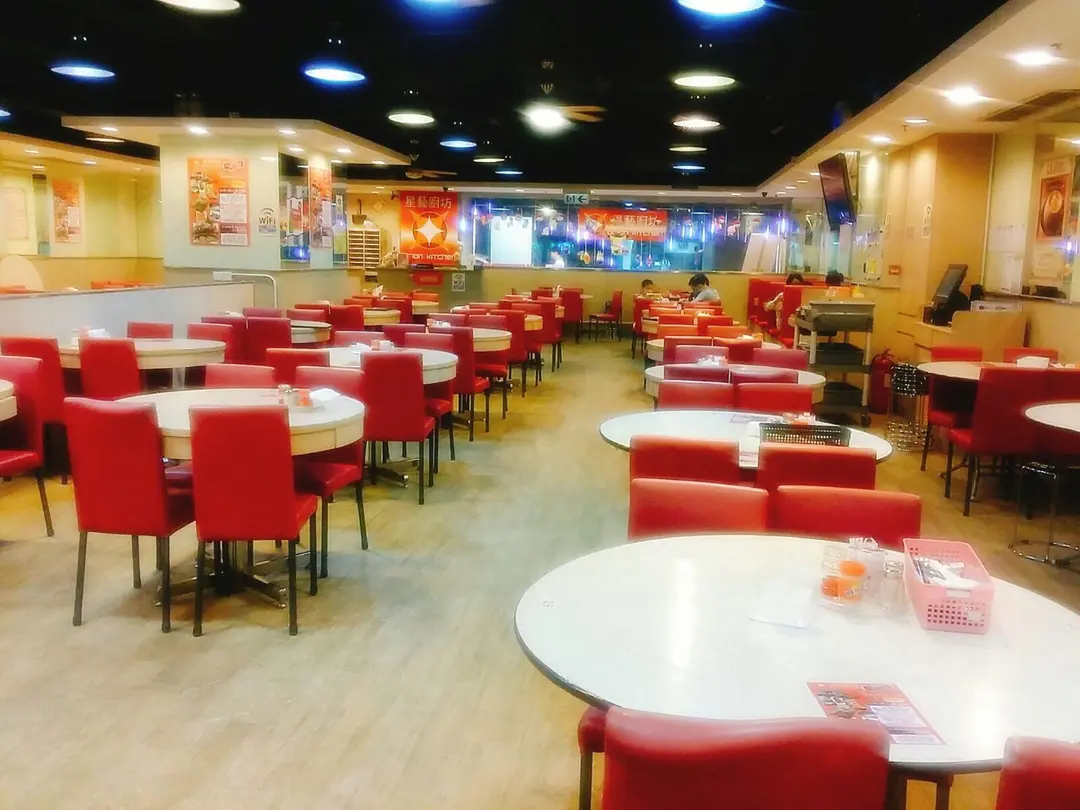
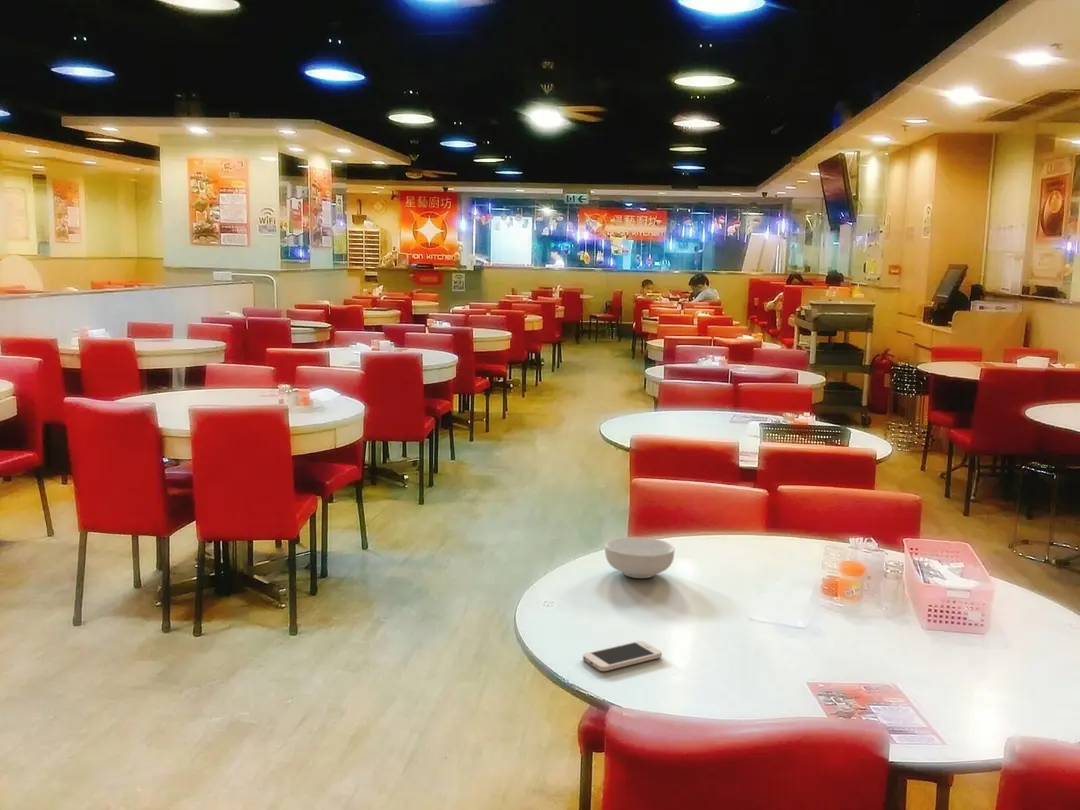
+ smartphone [582,640,663,672]
+ cereal bowl [604,536,676,579]
